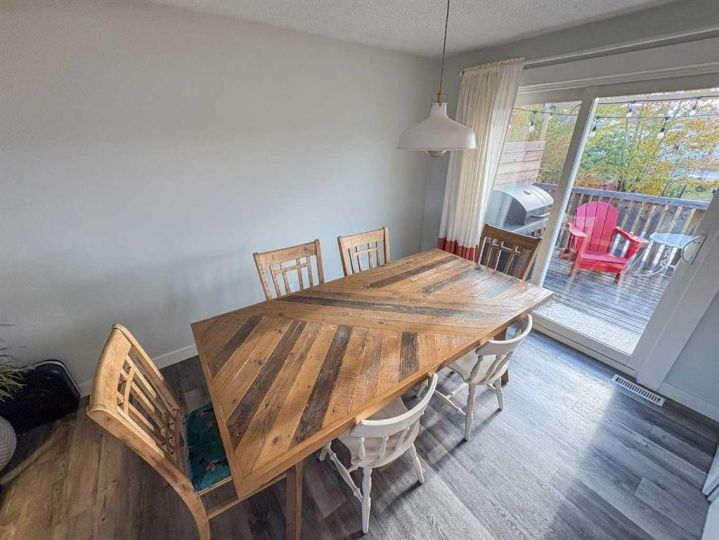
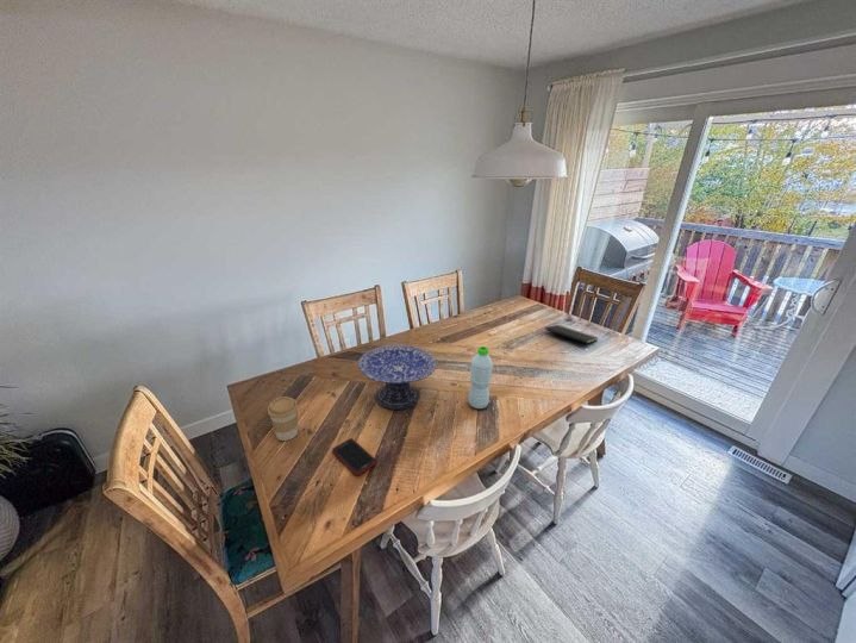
+ cell phone [331,437,377,476]
+ coffee cup [267,395,299,442]
+ notepad [544,324,600,348]
+ decorative bowl [357,344,437,411]
+ water bottle [467,345,494,410]
